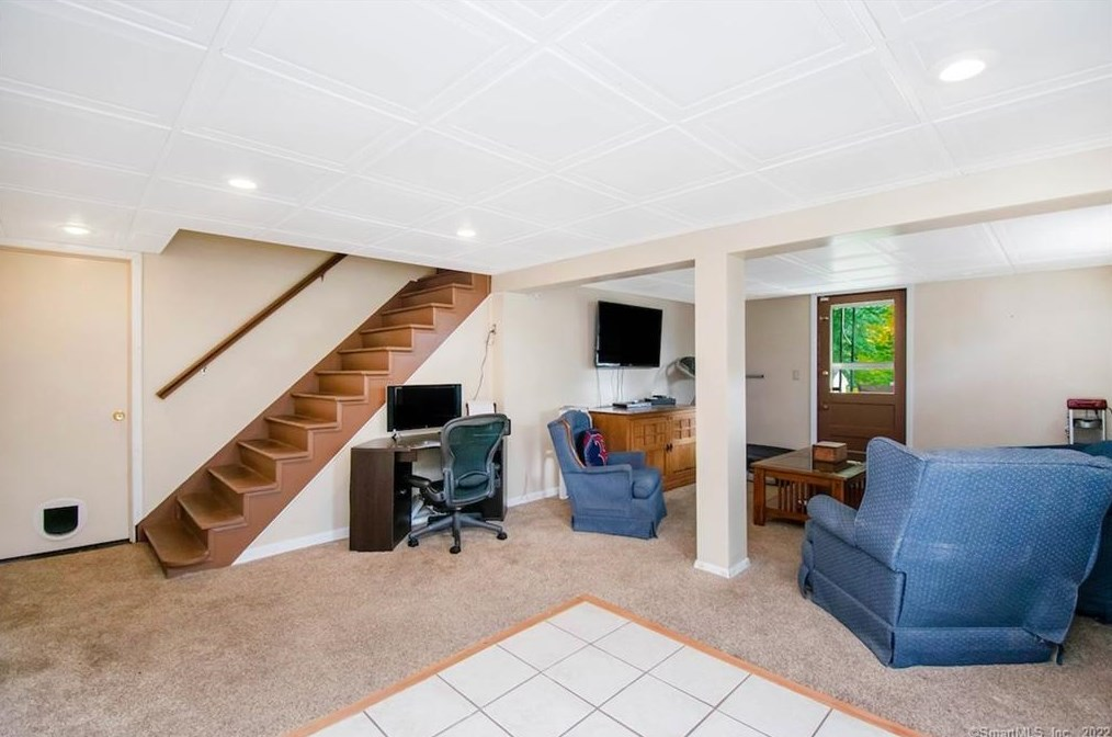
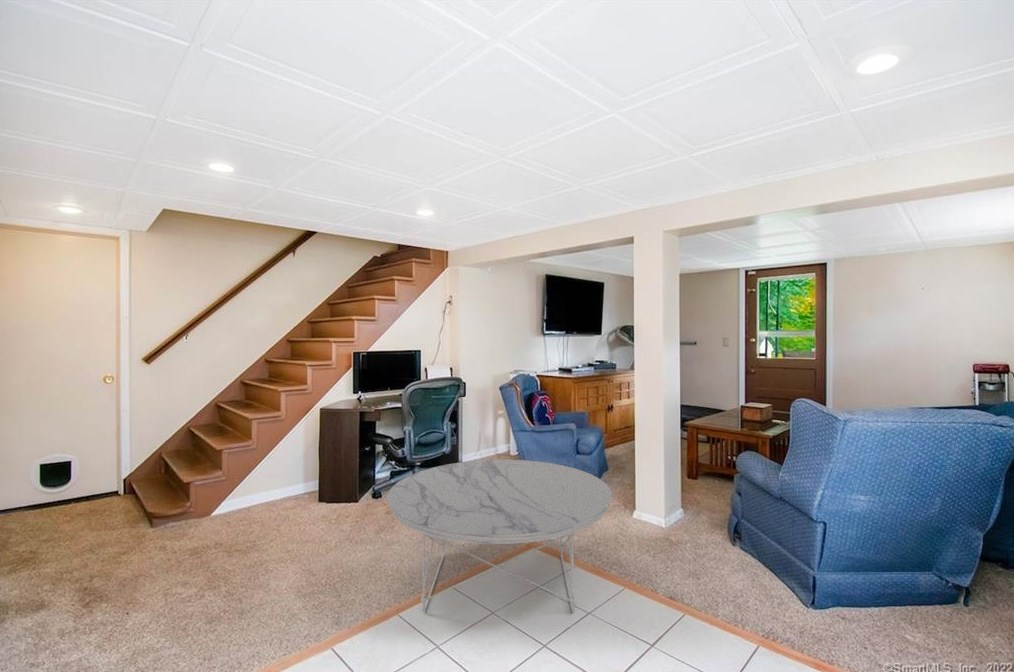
+ coffee table [386,459,613,613]
